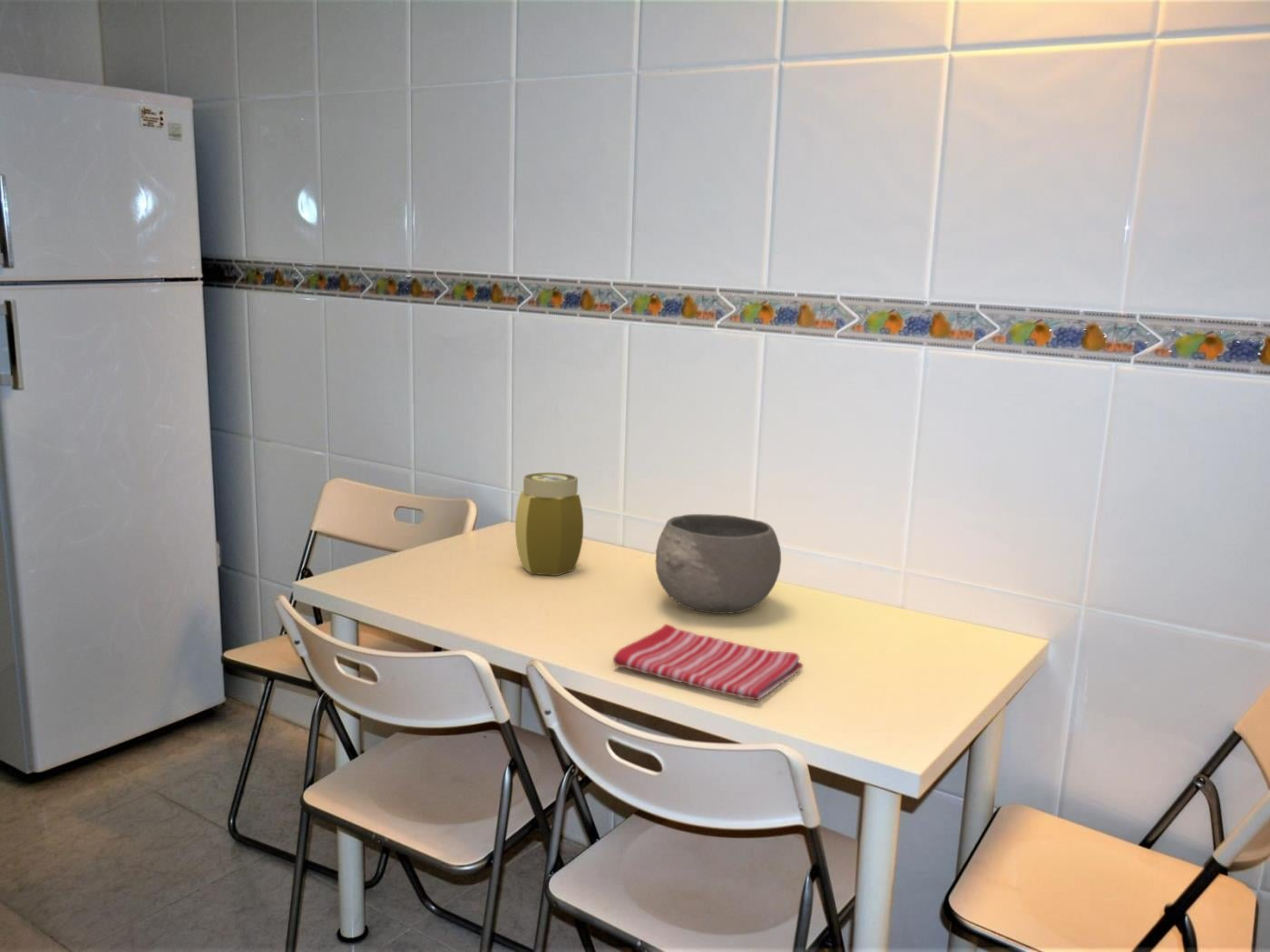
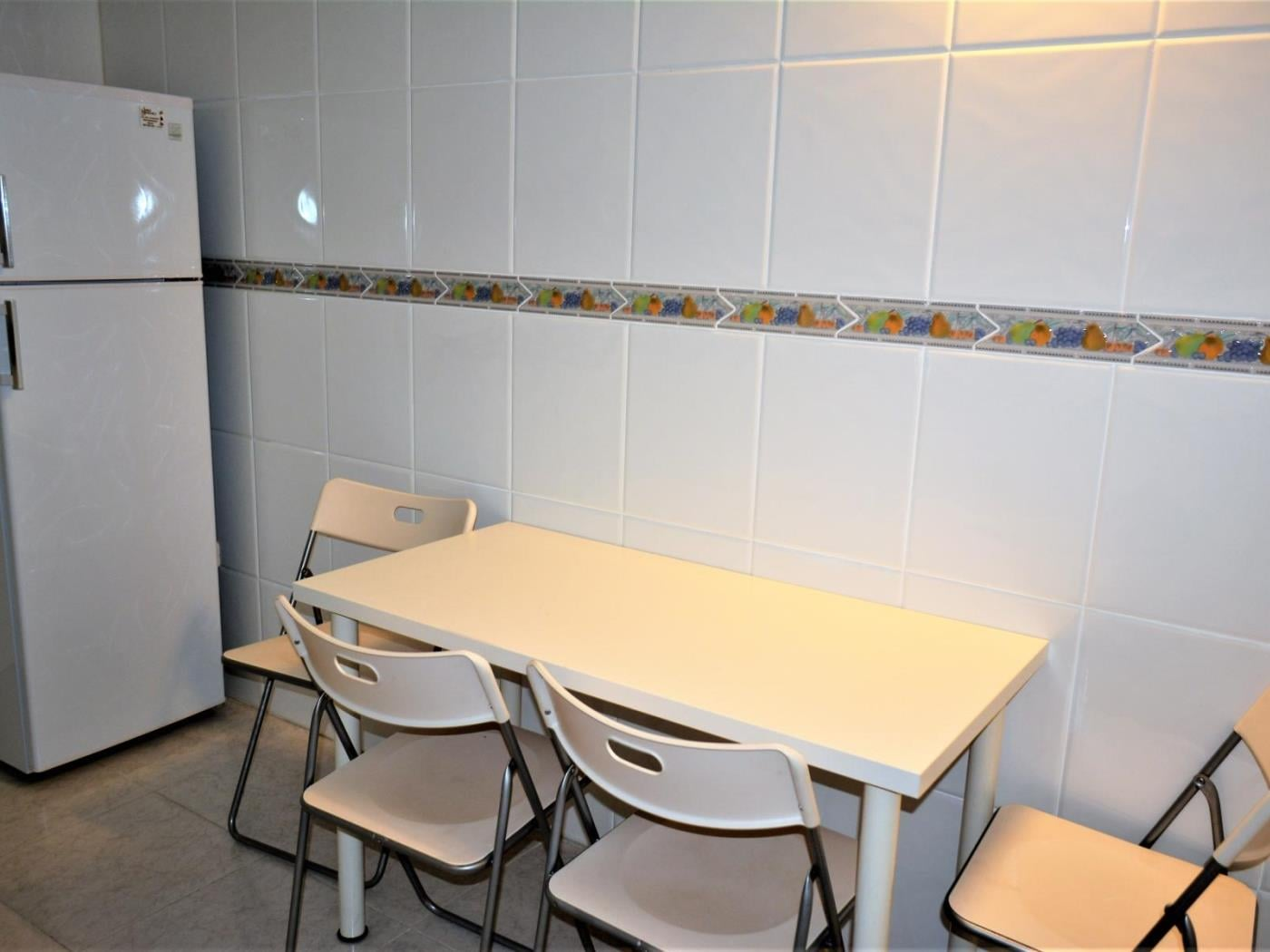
- dish towel [612,623,804,701]
- jar [514,471,584,577]
- bowl [654,513,782,615]
